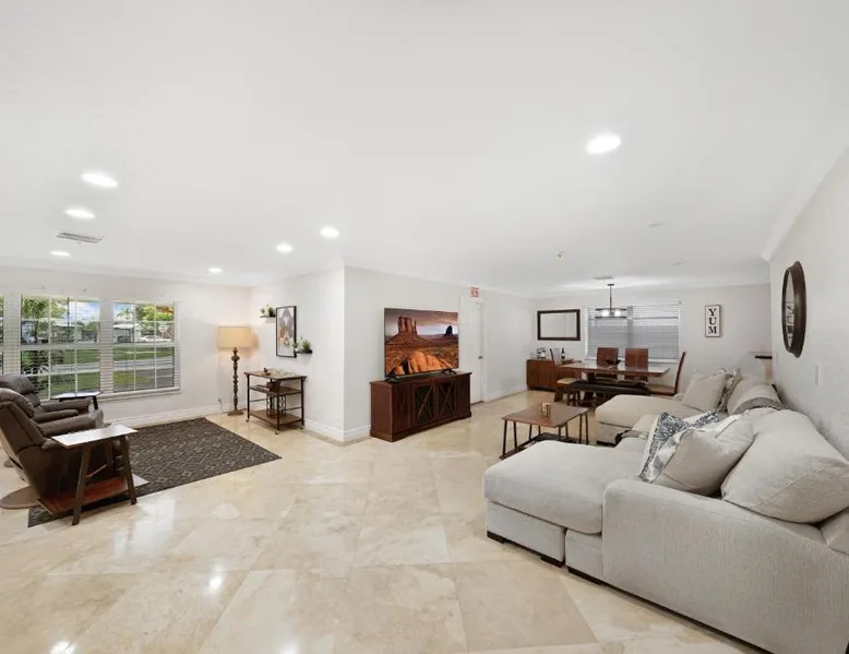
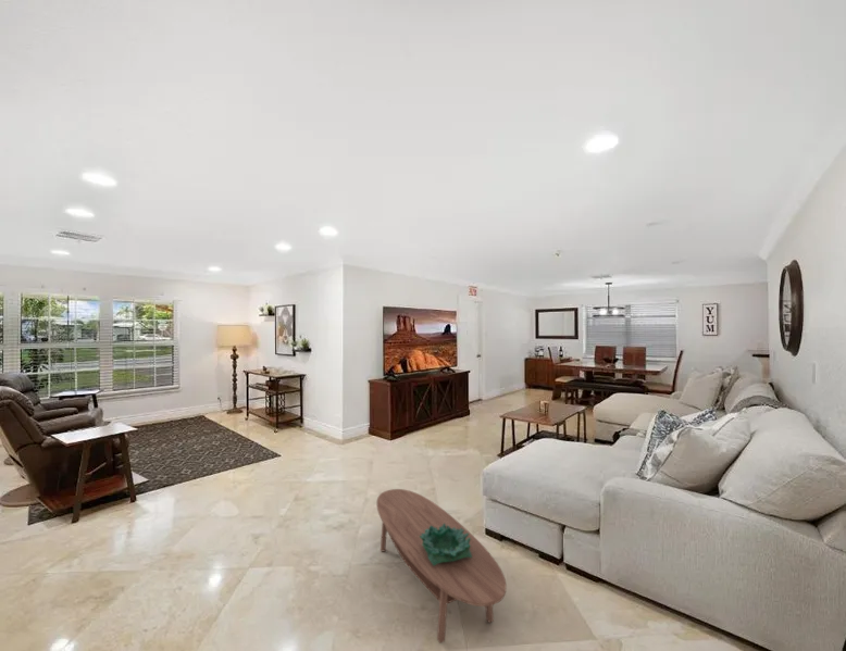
+ coffee table [376,488,507,643]
+ decorative bowl [420,524,472,565]
